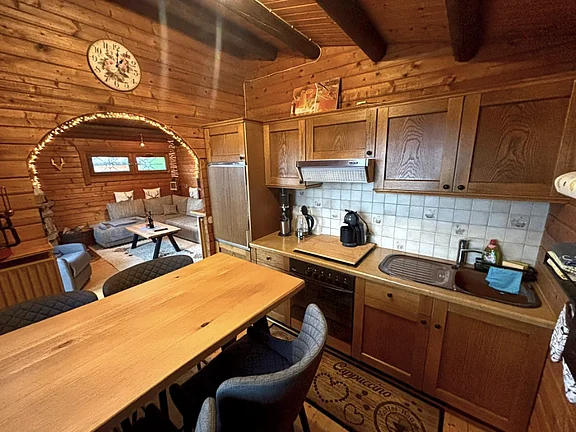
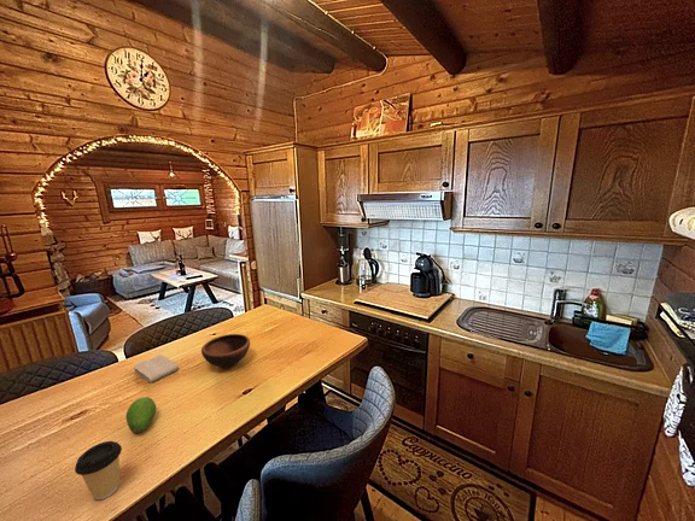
+ fruit [124,396,157,434]
+ bowl [200,333,251,369]
+ washcloth [133,353,180,384]
+ coffee cup [74,440,123,500]
